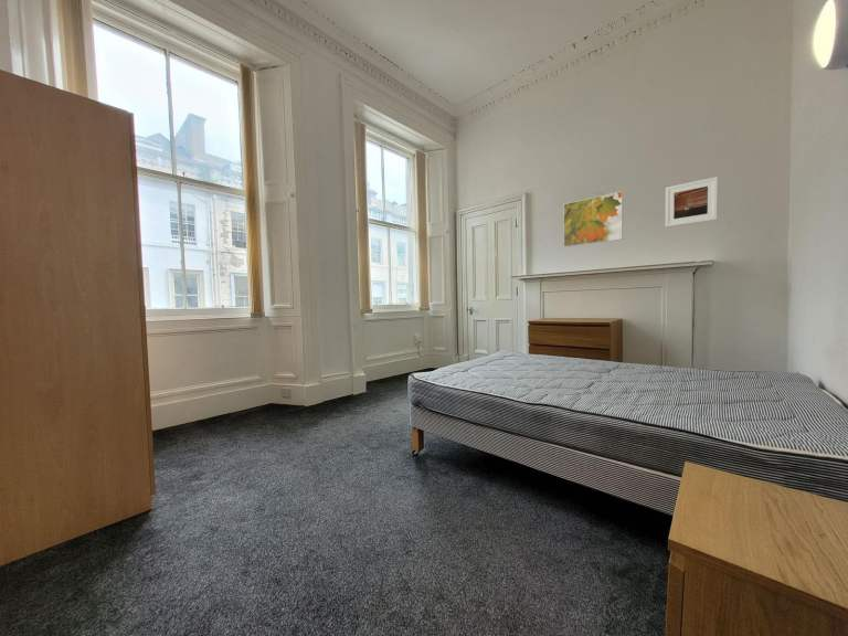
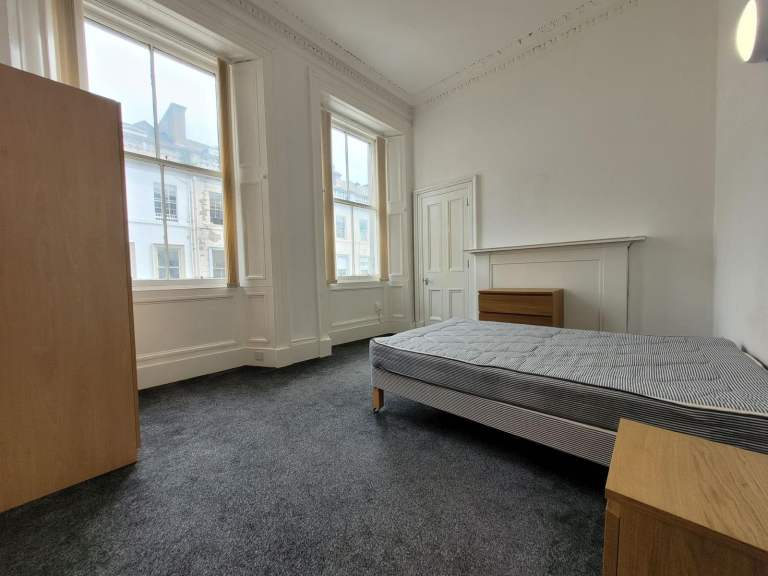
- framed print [562,190,624,248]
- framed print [665,176,719,229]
